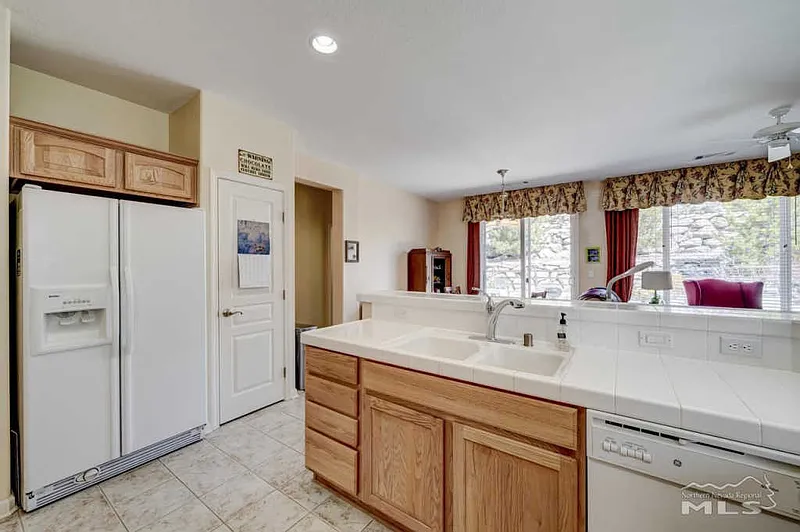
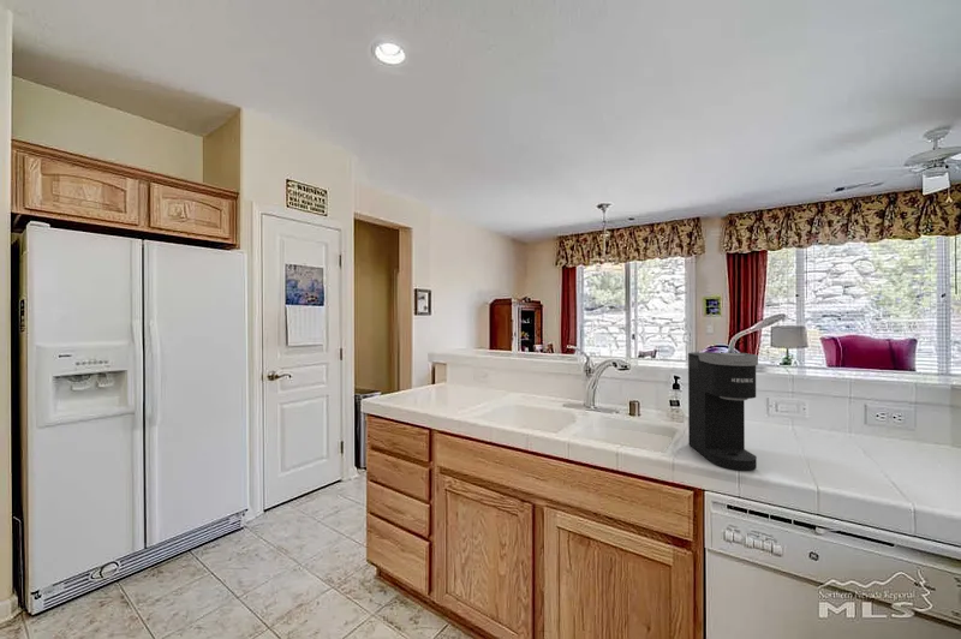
+ coffee maker [687,351,759,472]
